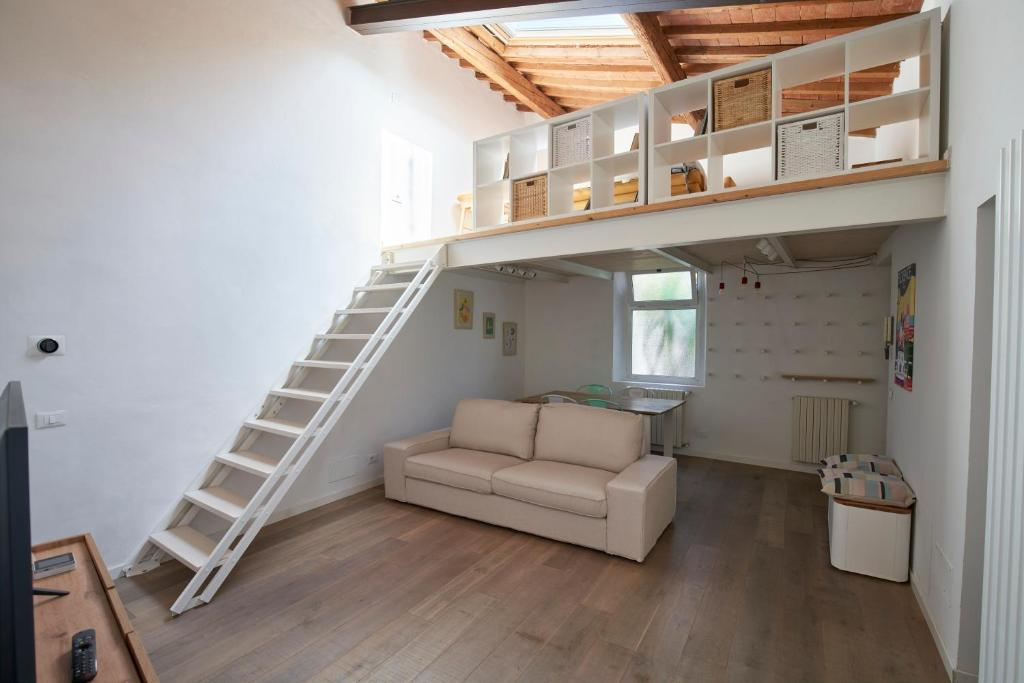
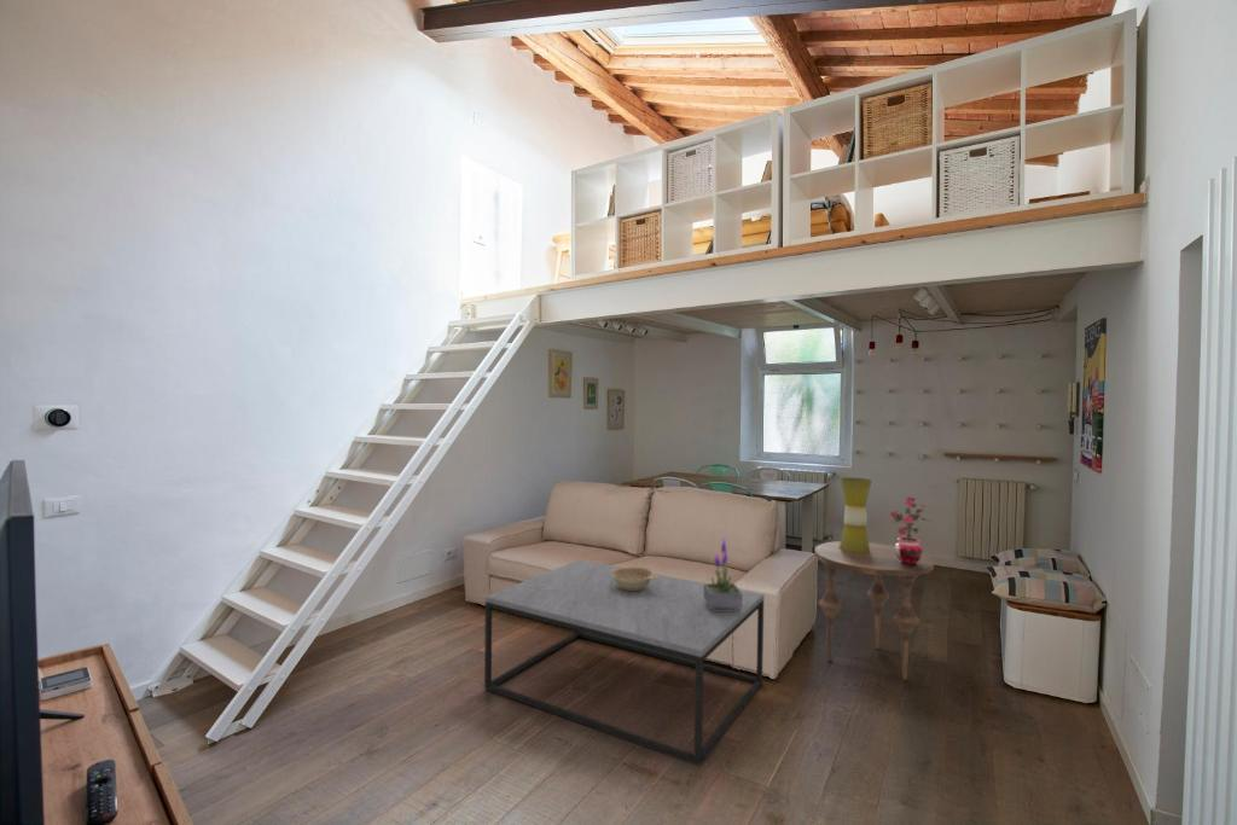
+ decorative bowl [610,567,657,591]
+ potted plant [889,496,933,565]
+ side table [813,540,935,681]
+ coffee table [483,558,765,767]
+ table lamp [840,476,872,553]
+ potted plant [703,535,743,611]
